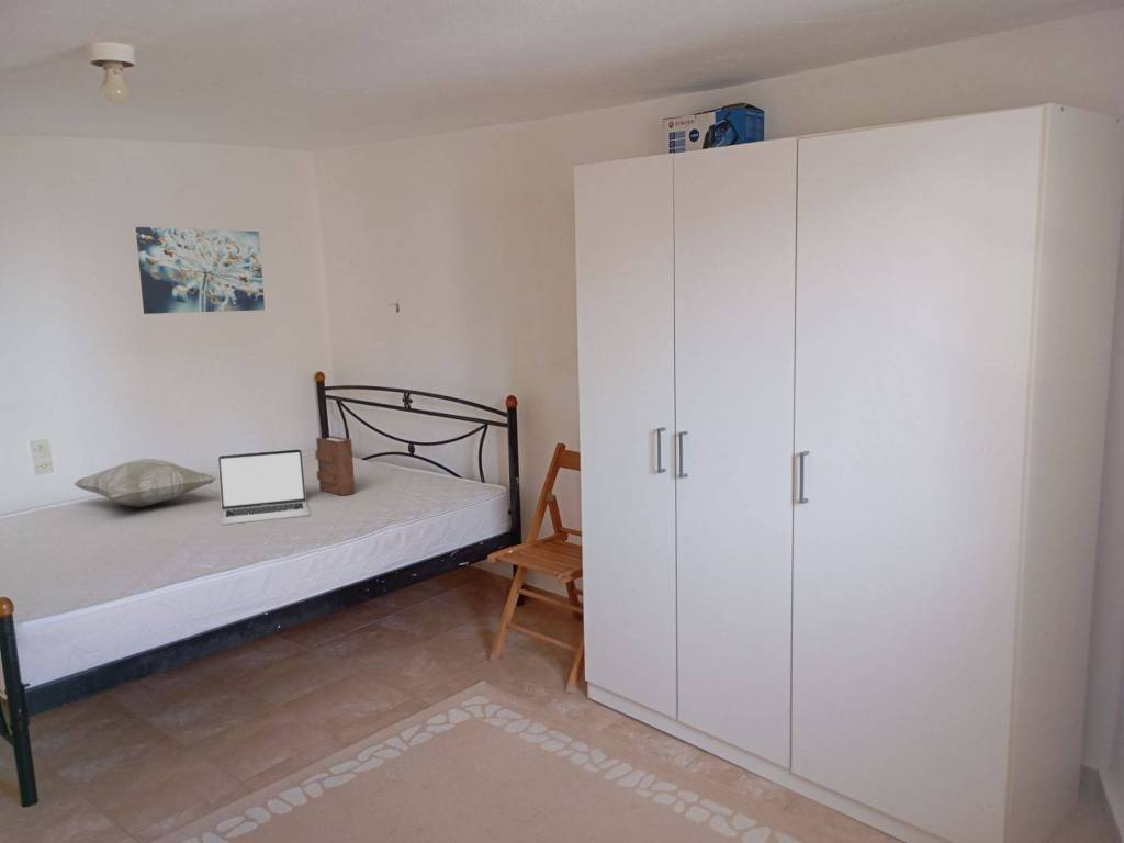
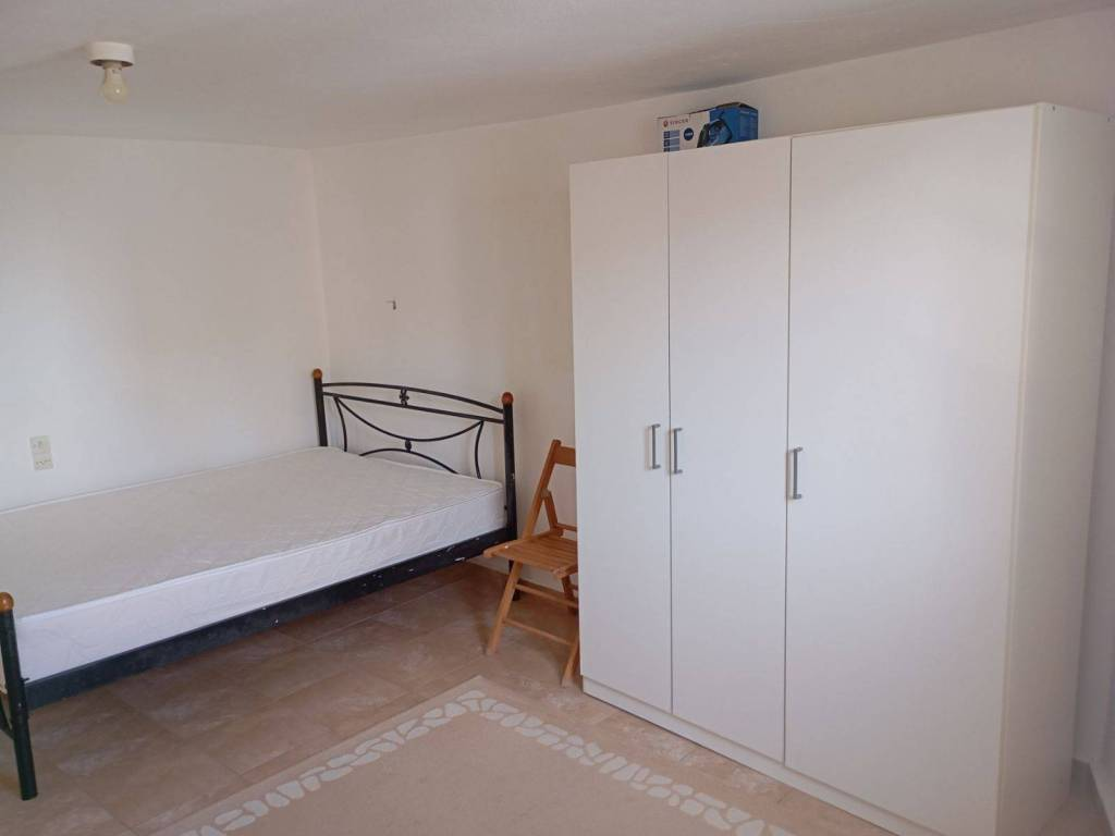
- laptop [217,448,311,526]
- wall art [135,226,266,315]
- book [314,435,356,497]
- decorative pillow [74,458,217,508]
